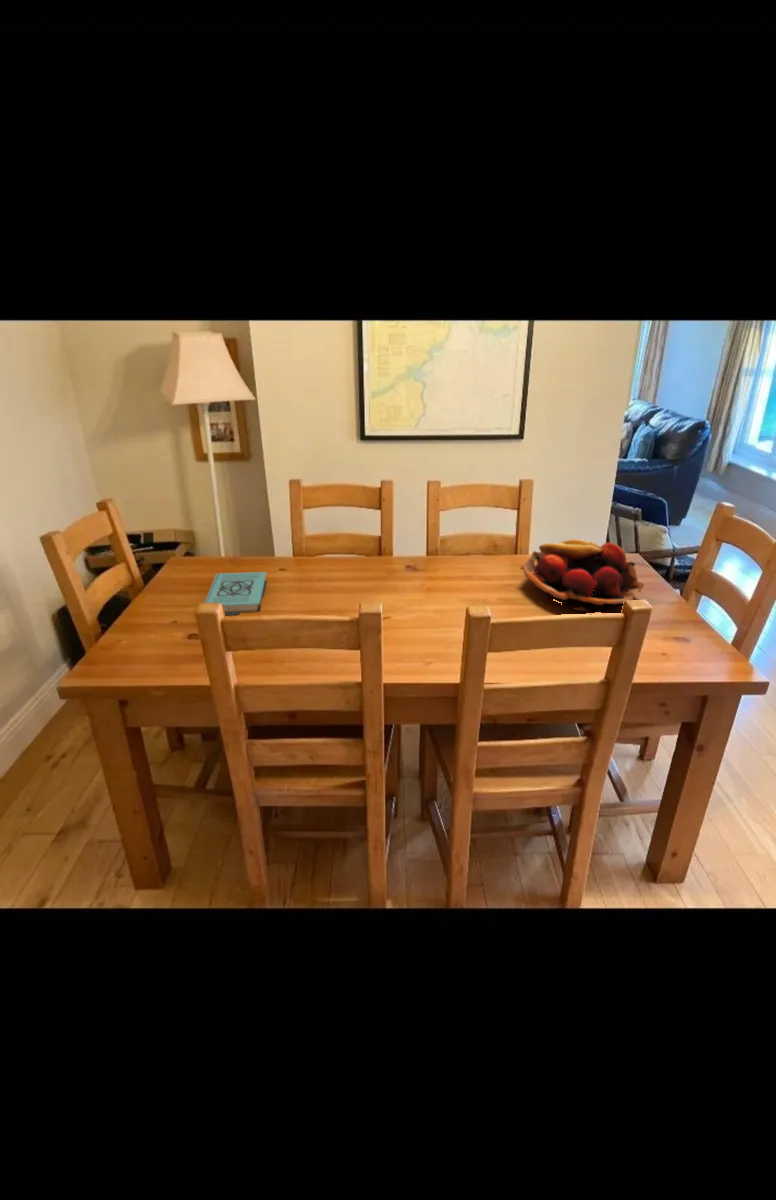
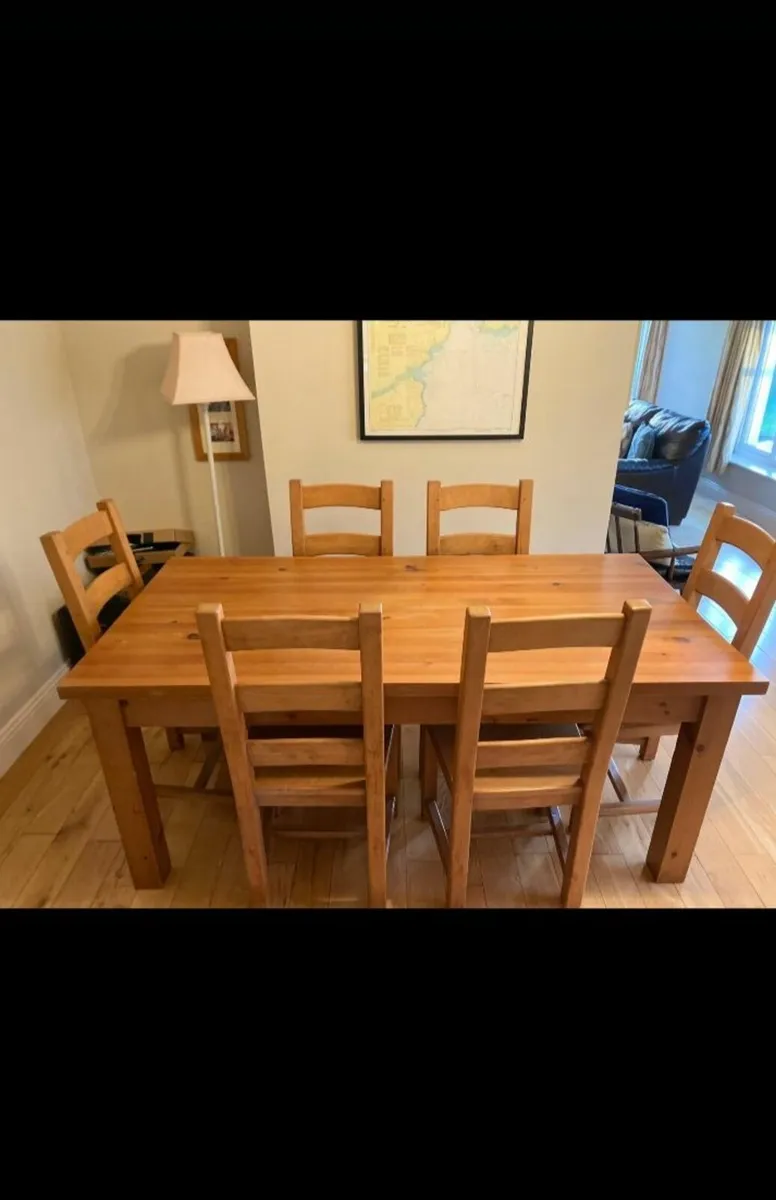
- fruit basket [519,538,645,614]
- book [204,571,268,615]
